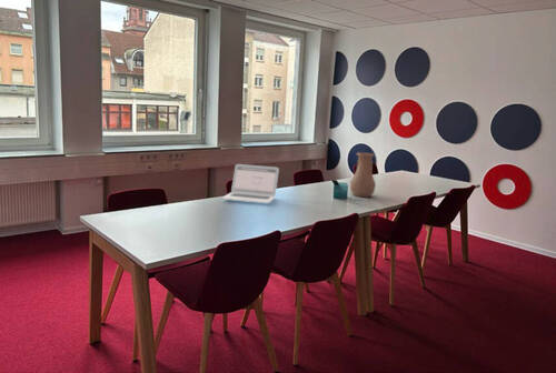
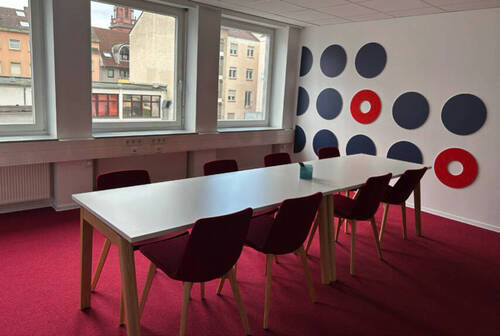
- vase [349,151,377,199]
- laptop [221,163,280,204]
